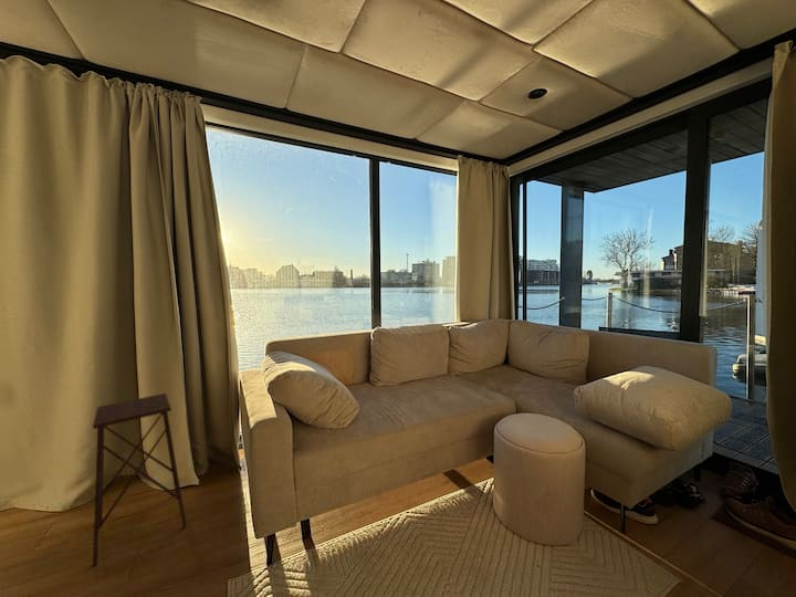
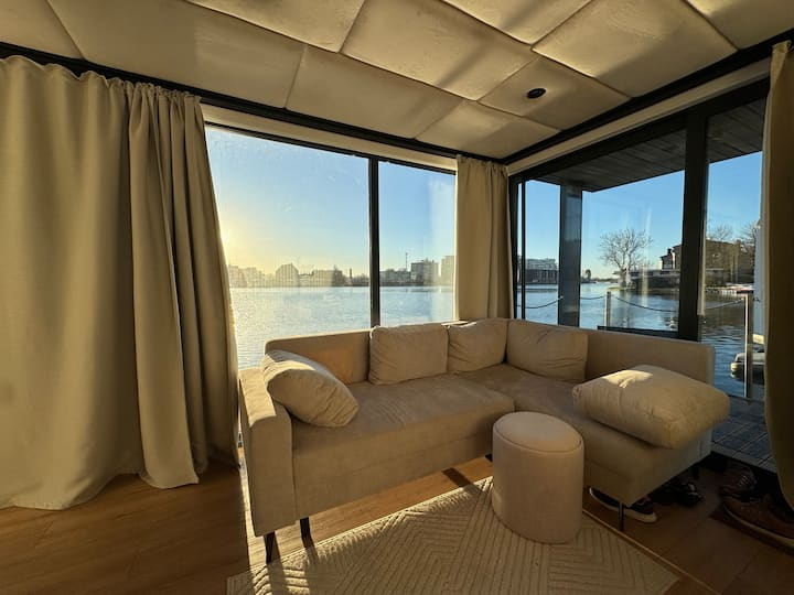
- side table [92,392,188,567]
